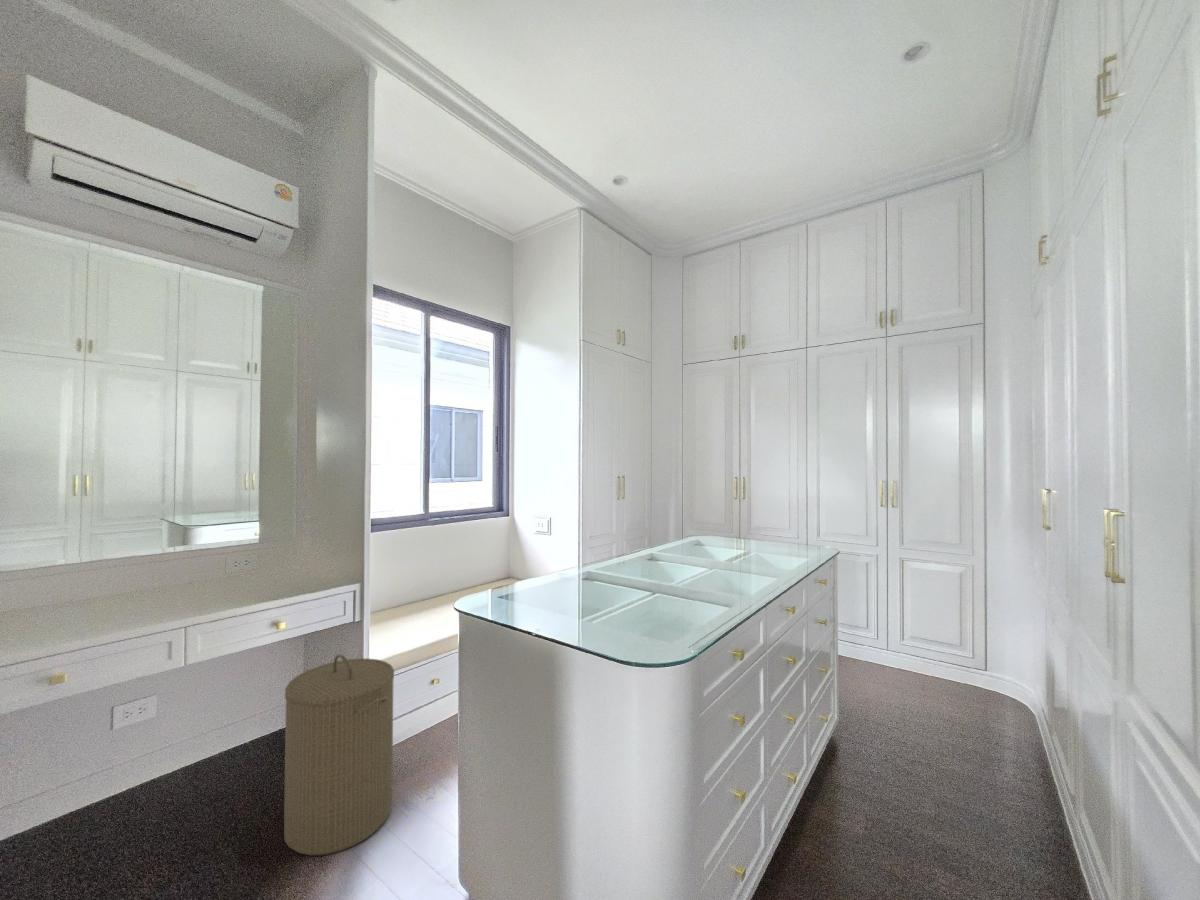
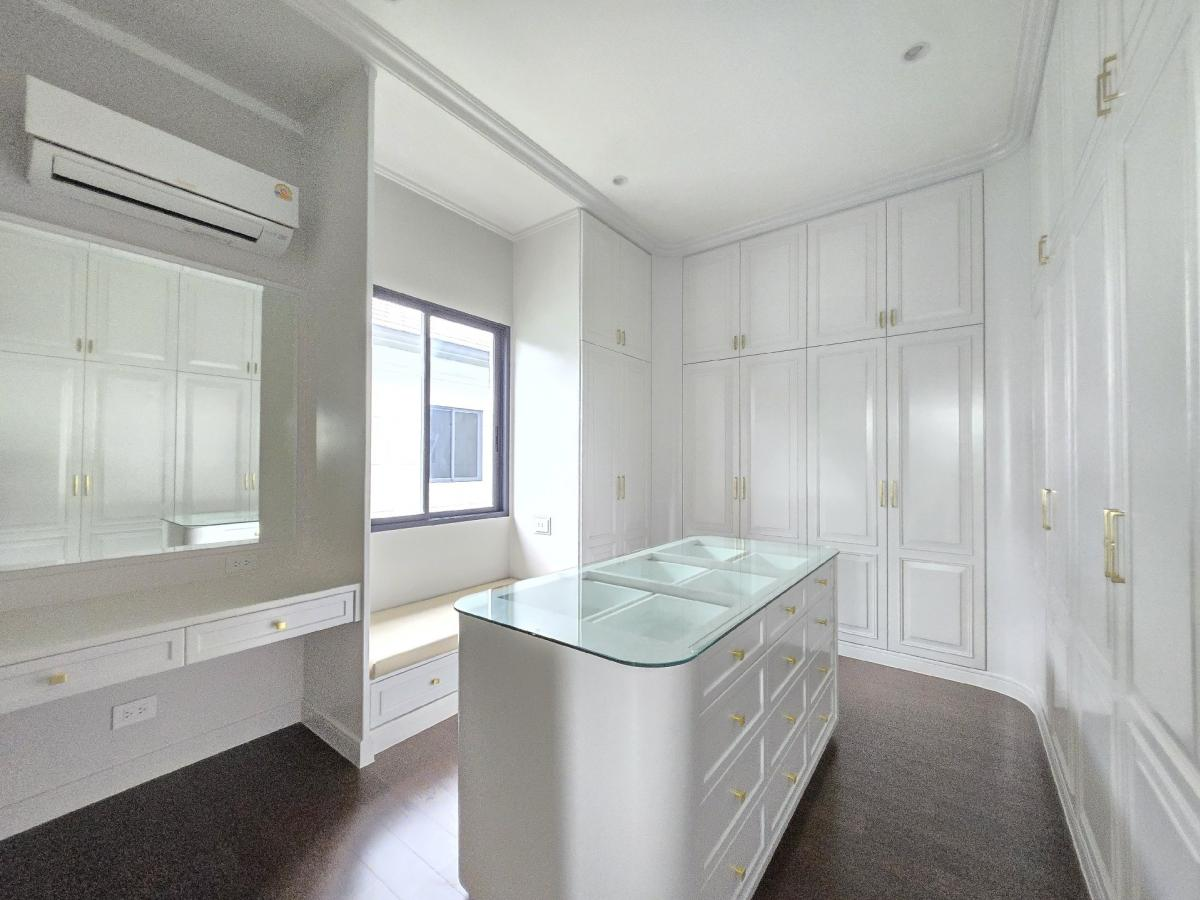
- laundry hamper [283,654,395,856]
